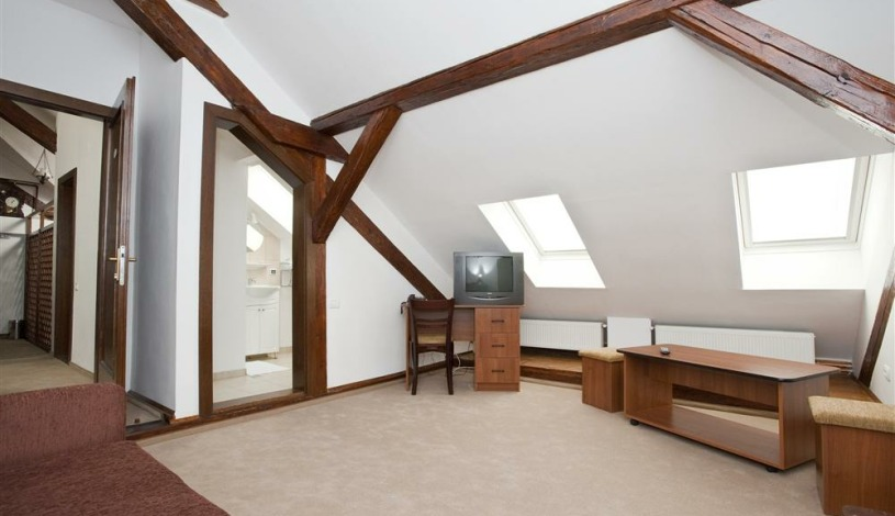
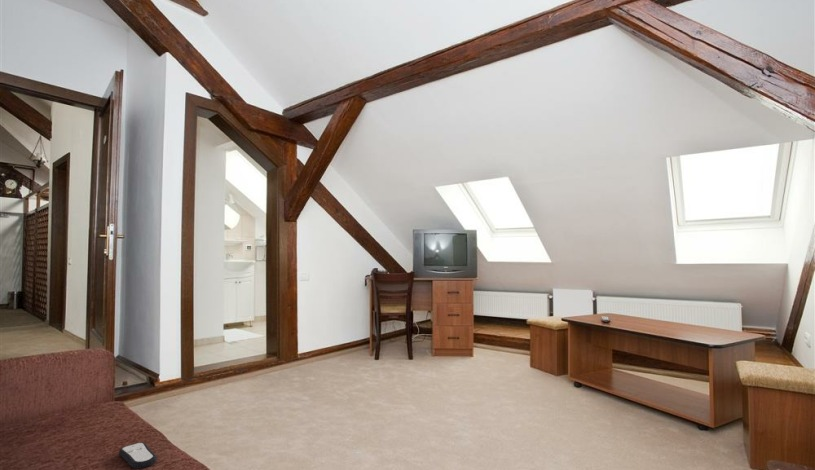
+ remote control [118,441,158,470]
